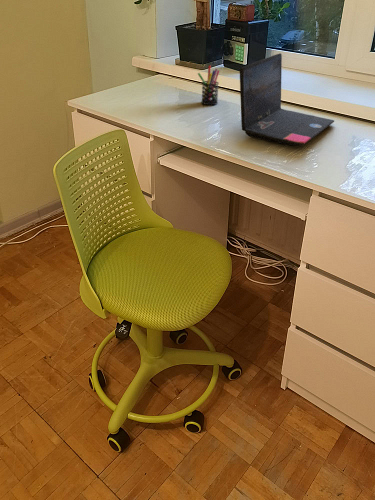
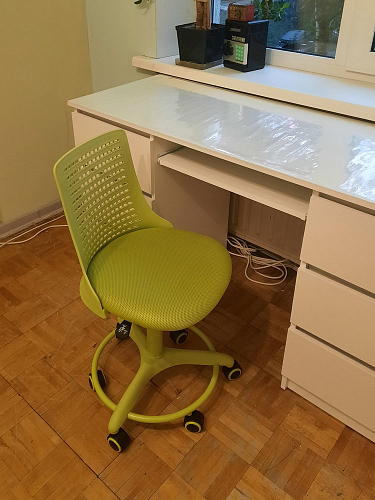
- laptop [239,52,335,147]
- pen holder [197,65,220,106]
